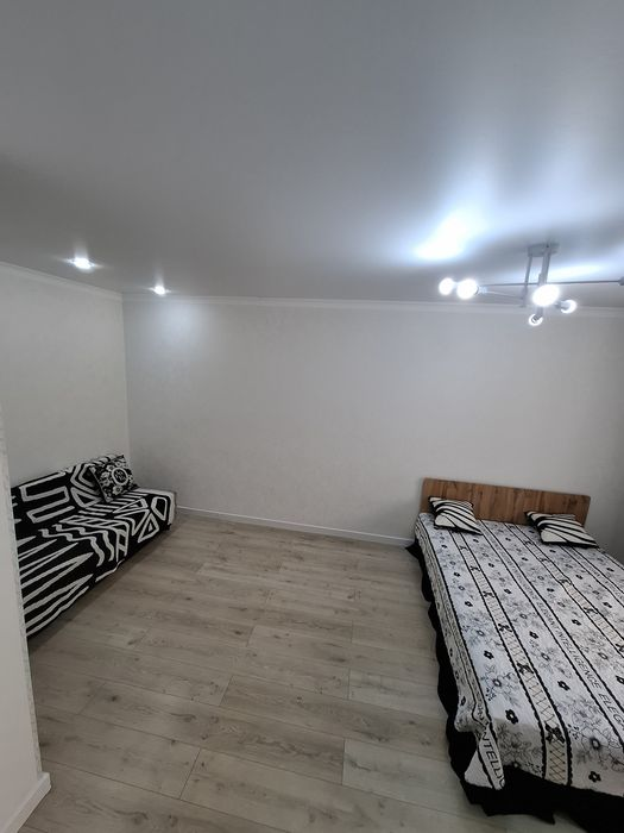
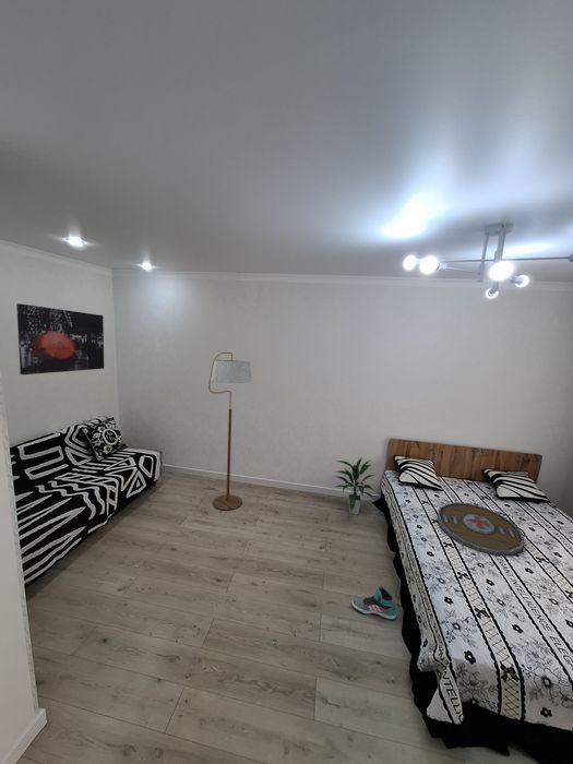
+ indoor plant [333,456,375,515]
+ sneaker [350,585,397,620]
+ wall art [15,302,105,375]
+ floor lamp [207,351,253,511]
+ serving tray [435,501,526,557]
